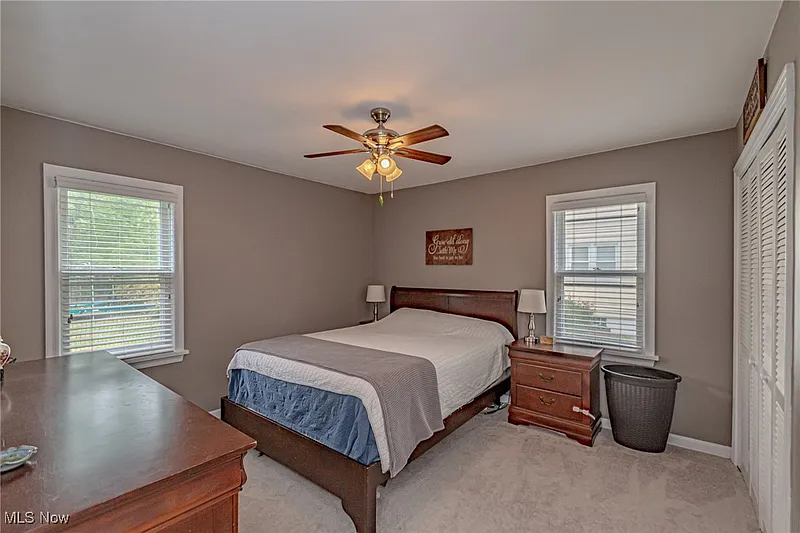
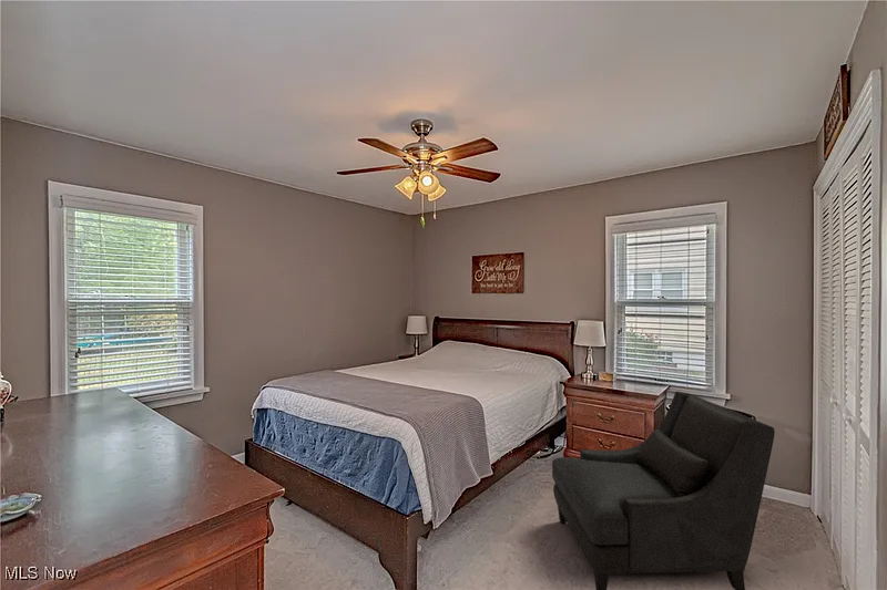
+ armchair [551,391,776,590]
